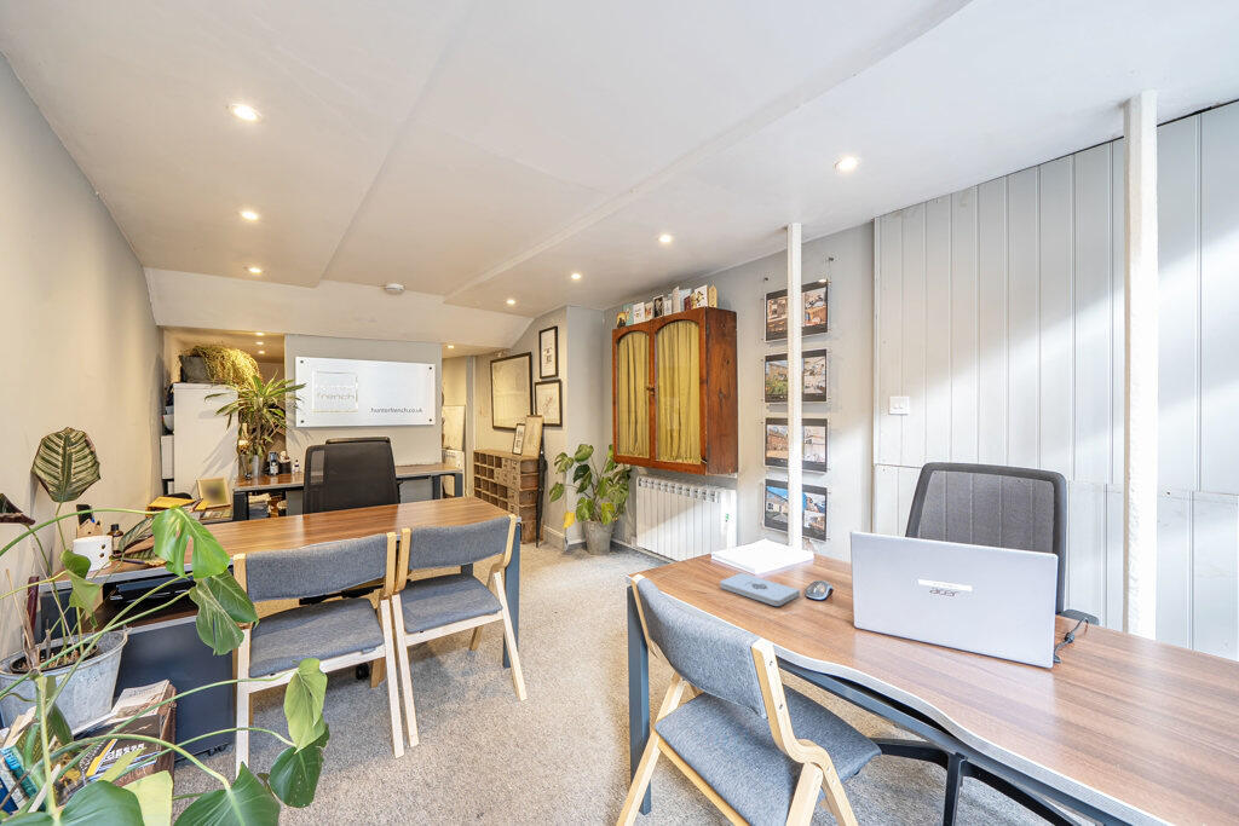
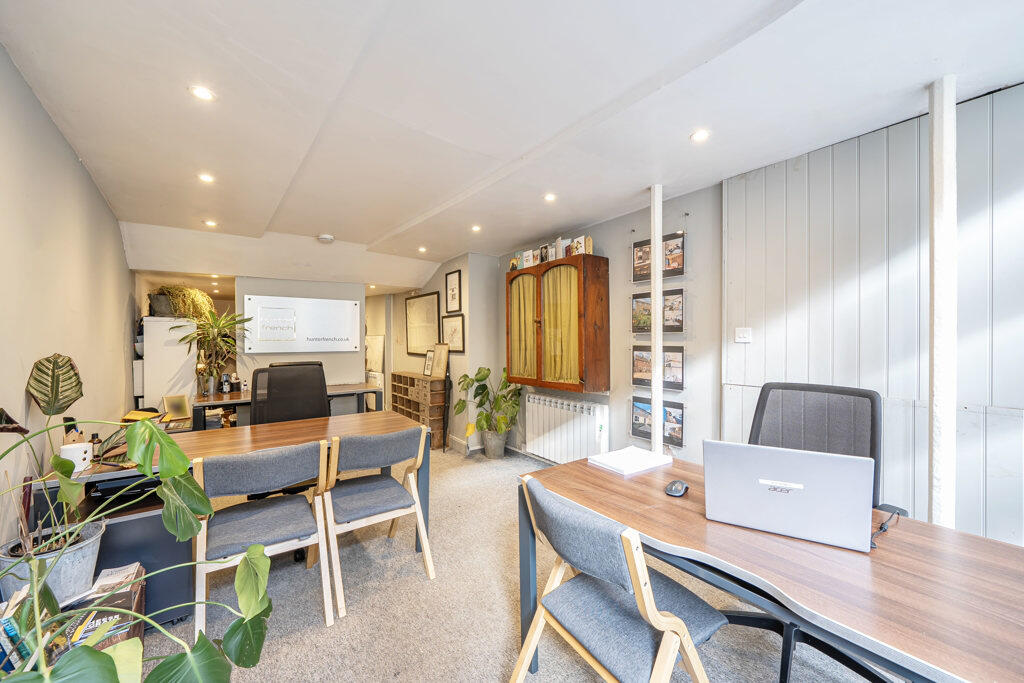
- notepad [719,572,801,607]
